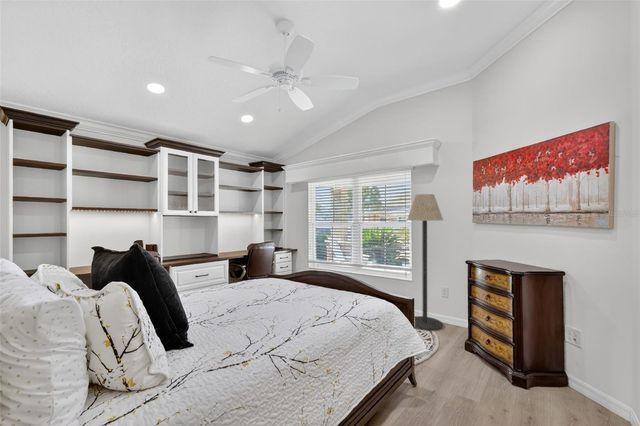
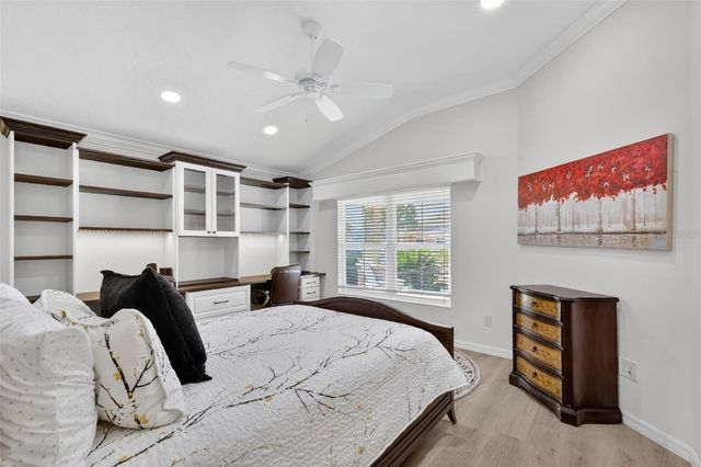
- floor lamp [406,193,444,331]
